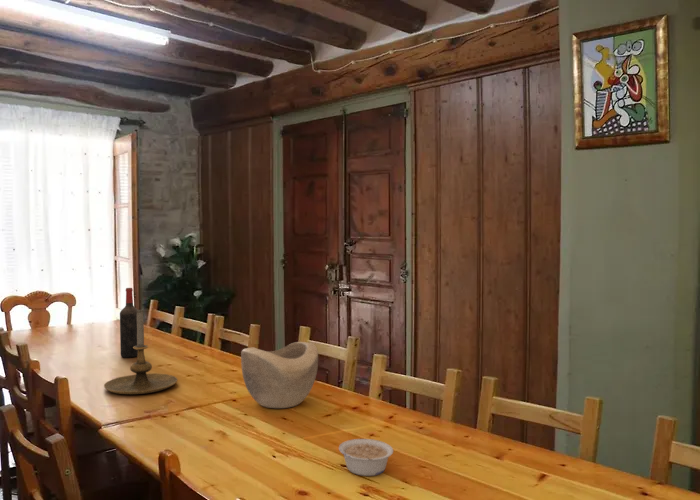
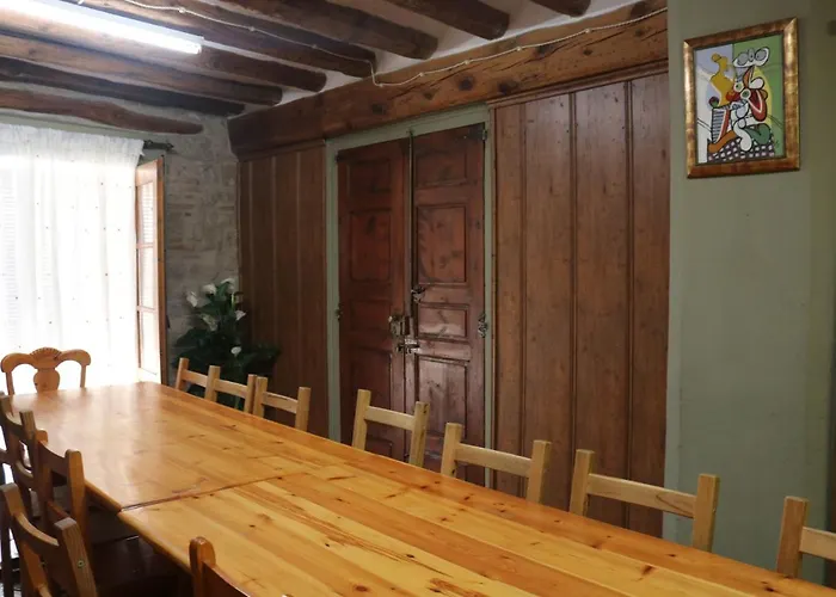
- legume [338,438,394,477]
- candle holder [103,309,178,395]
- wine bottle [119,287,139,359]
- decorative bowl [240,341,319,409]
